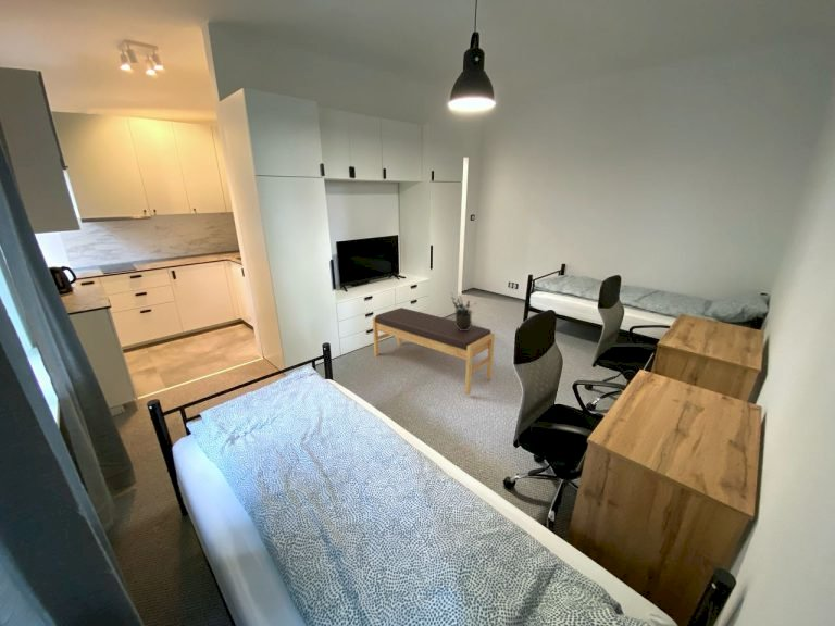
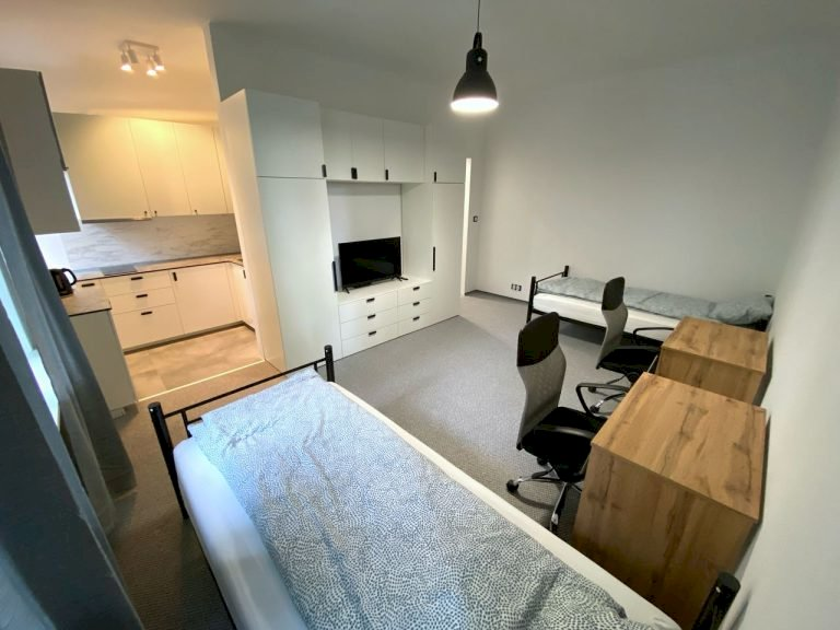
- bench [372,306,496,396]
- potted plant [450,292,477,330]
